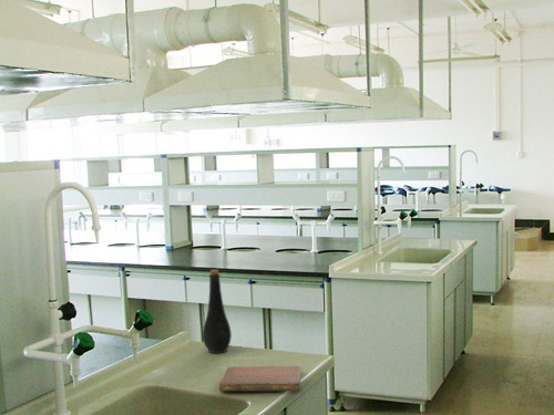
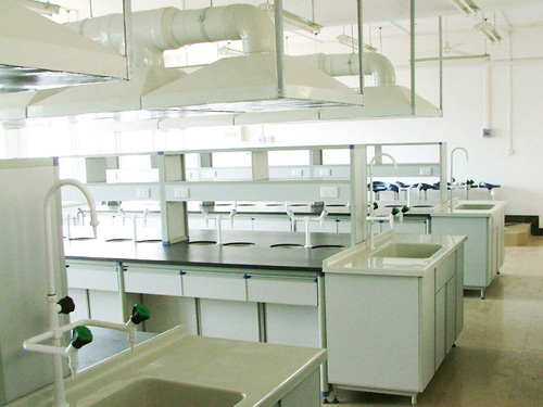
- notebook [218,365,302,393]
- bottle [202,269,233,354]
